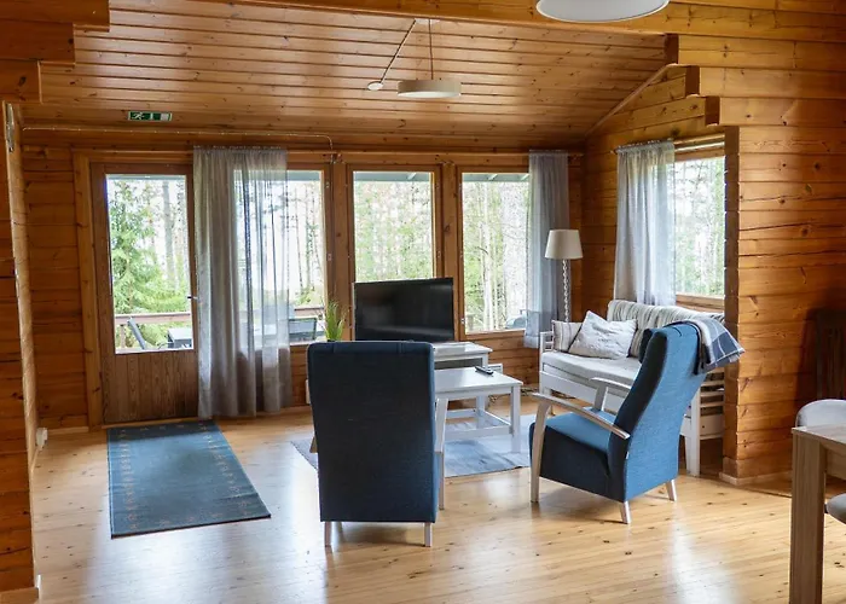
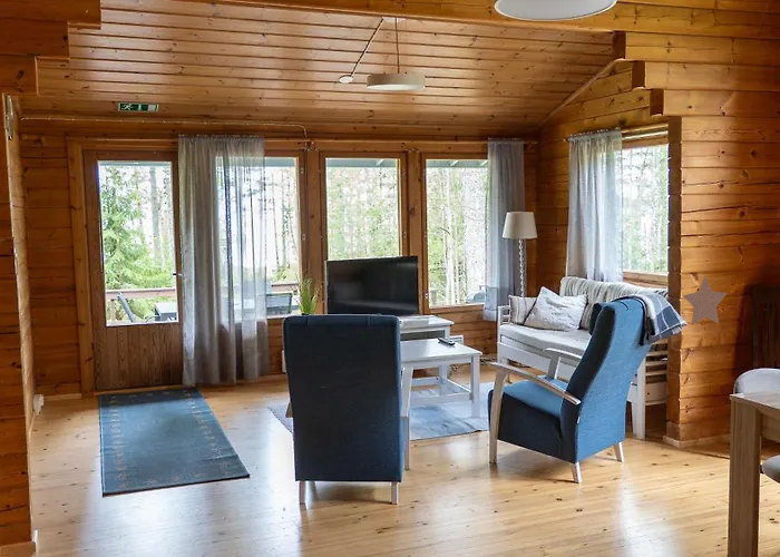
+ decorative star [682,275,728,326]
